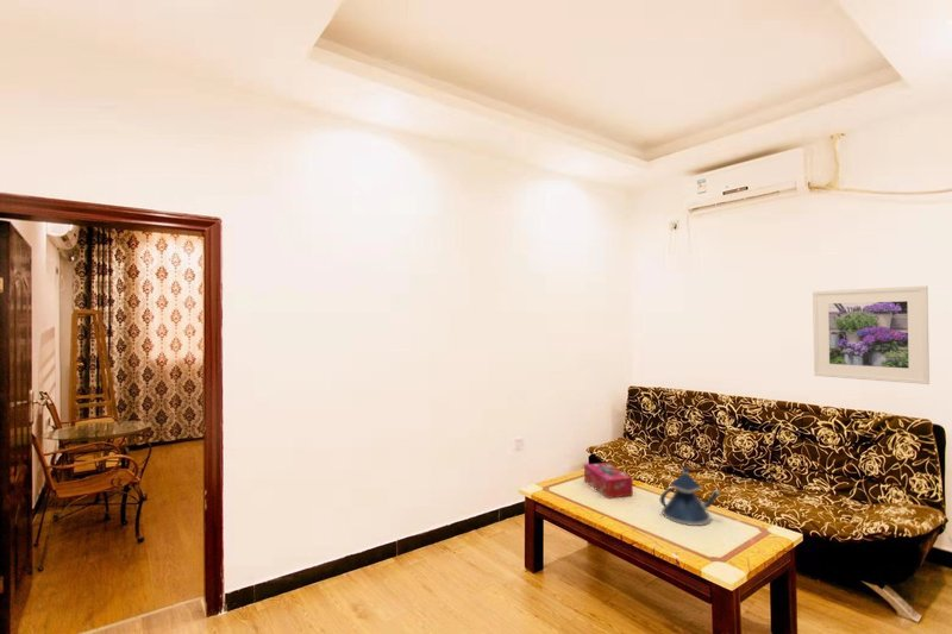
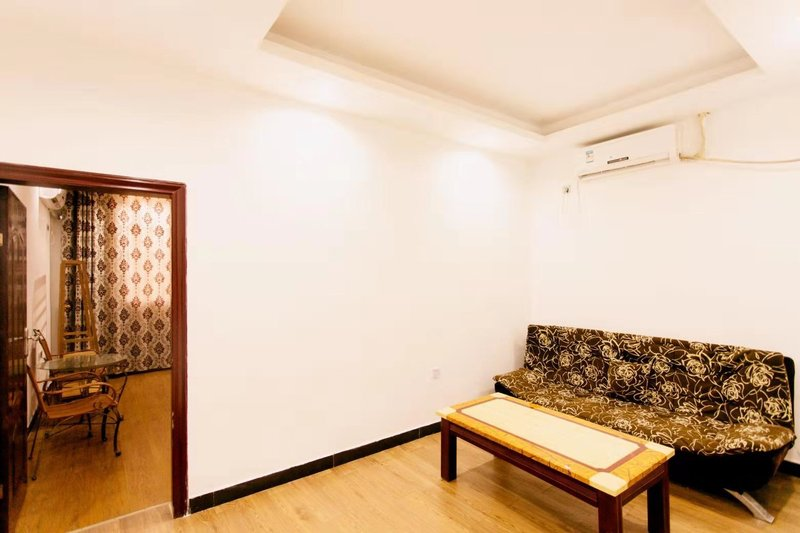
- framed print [812,284,931,385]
- teapot [659,466,721,527]
- tissue box [583,462,634,500]
